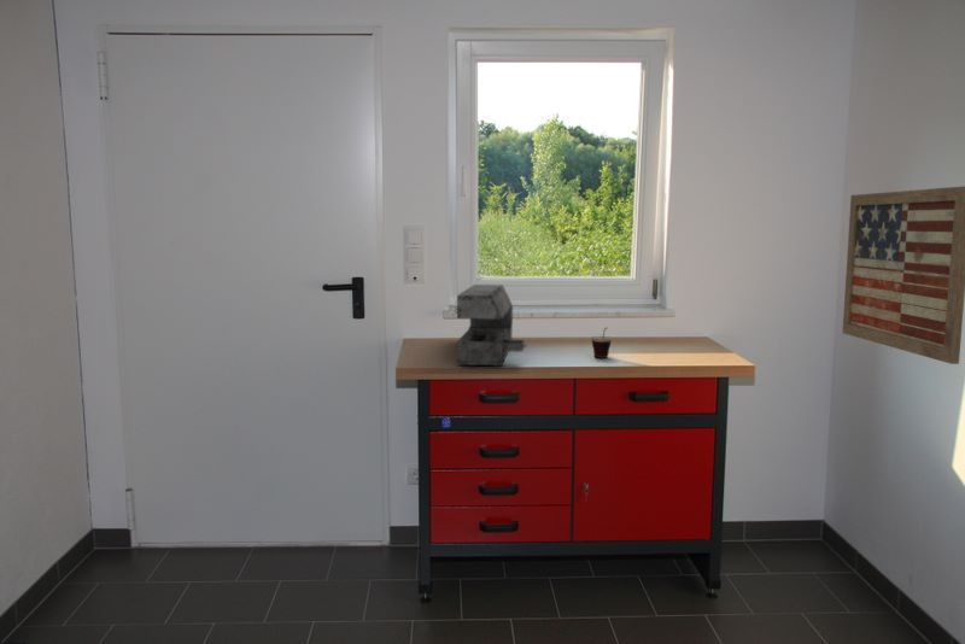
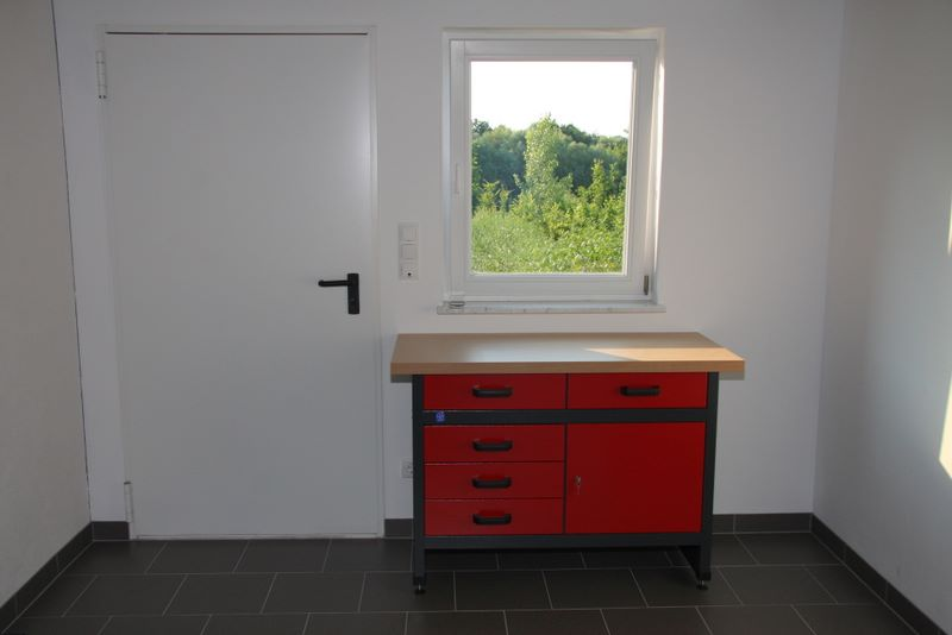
- wall art [842,185,965,365]
- cup [590,327,613,359]
- toolbox [456,283,528,367]
